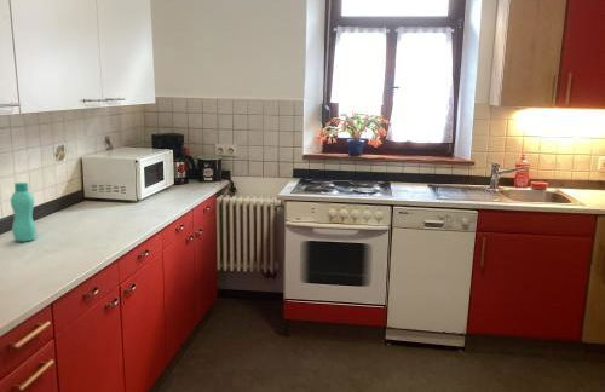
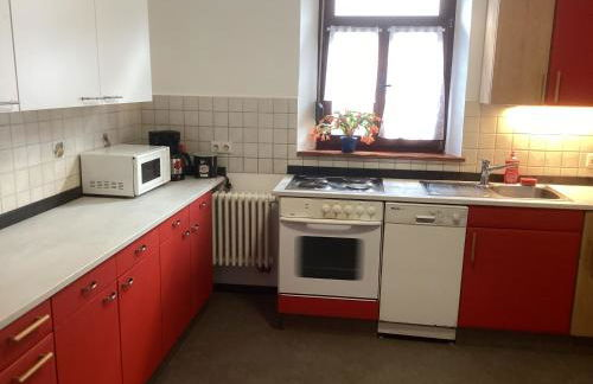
- bottle [10,181,38,243]
